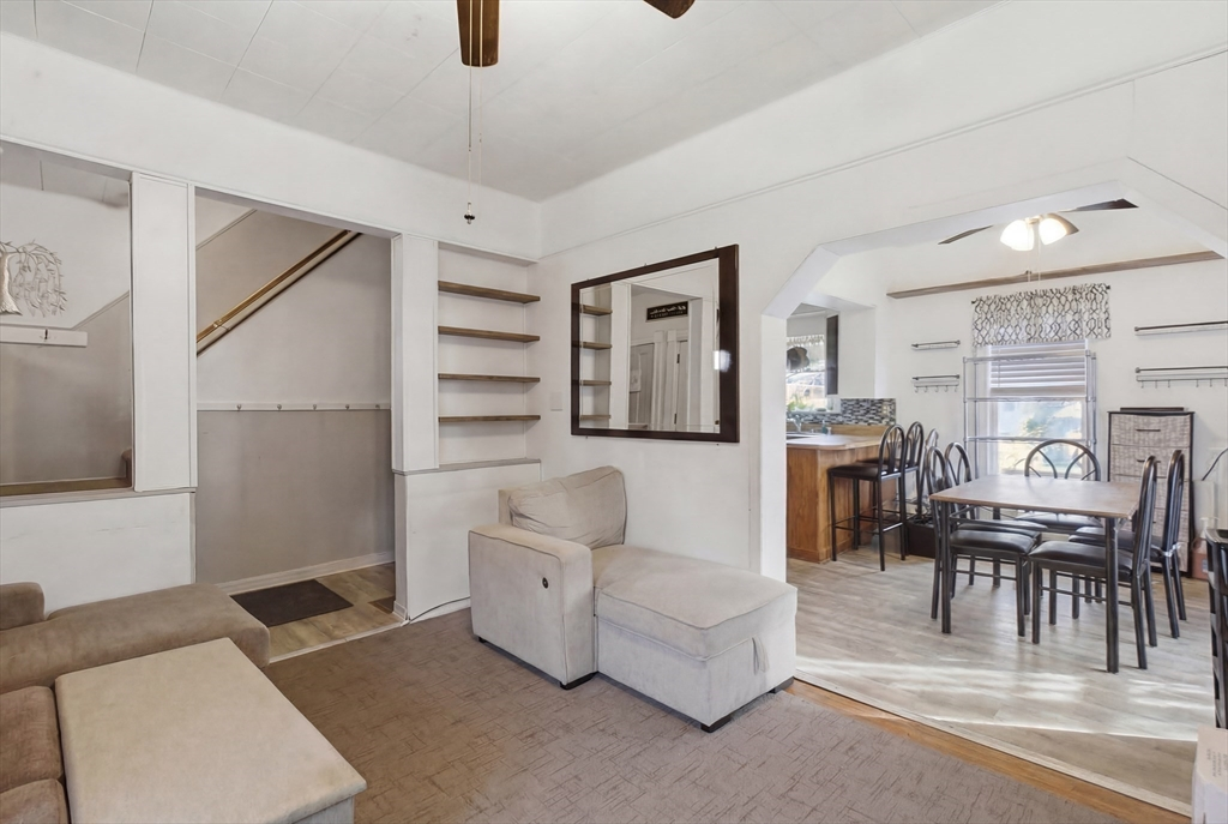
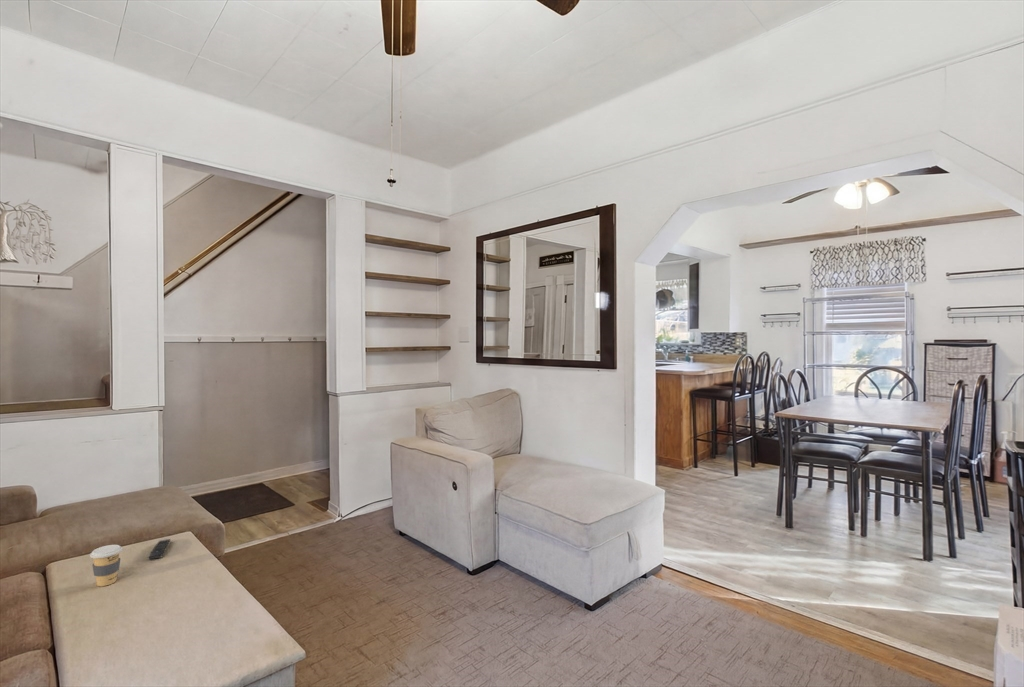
+ remote control [148,538,172,560]
+ coffee cup [89,544,123,587]
